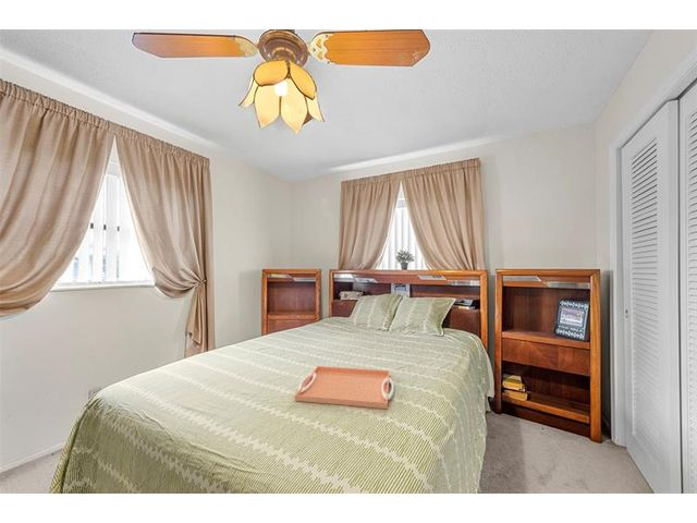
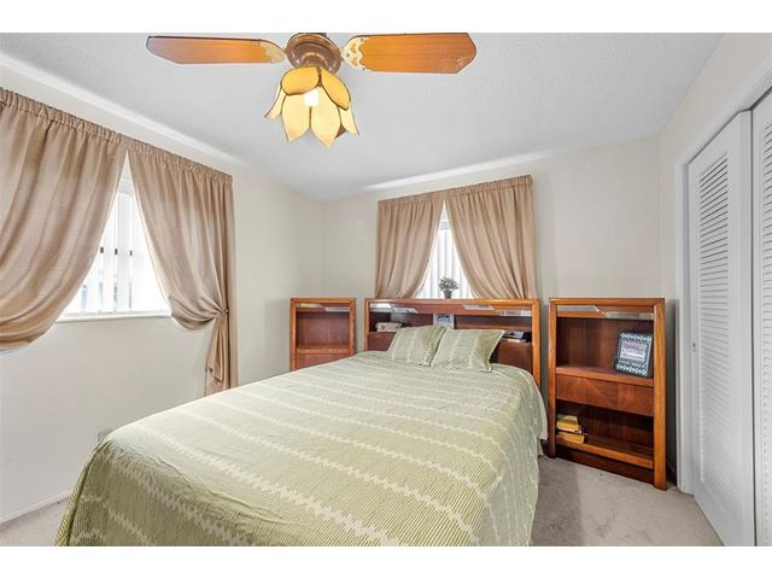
- serving tray [294,365,395,410]
